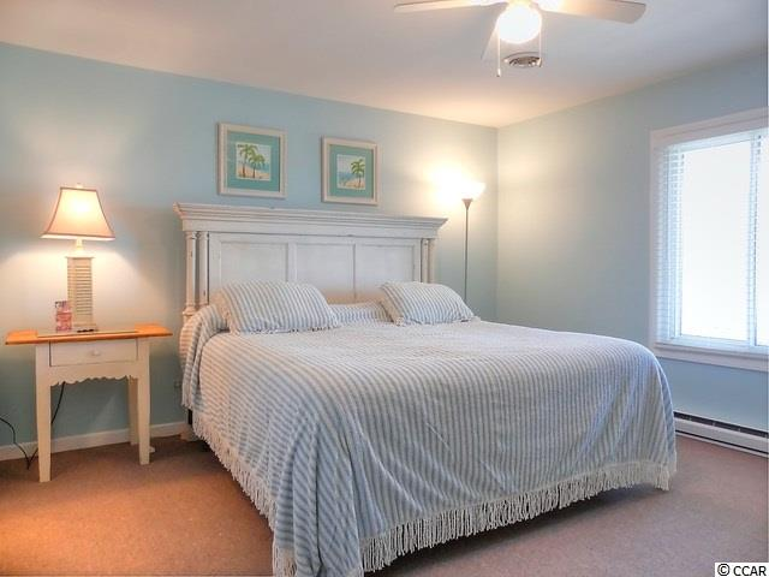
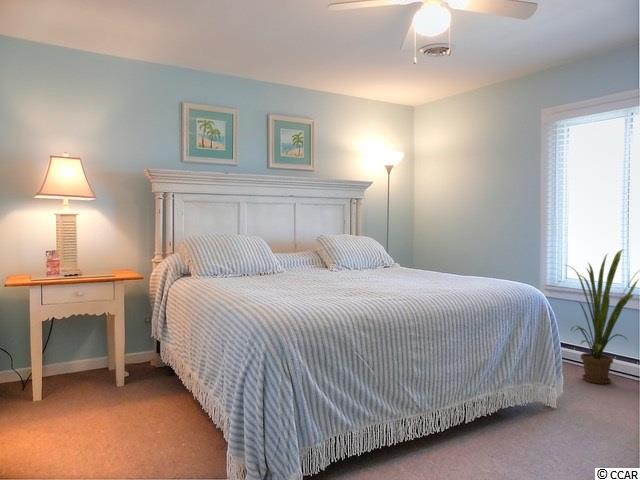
+ house plant [565,248,640,385]
